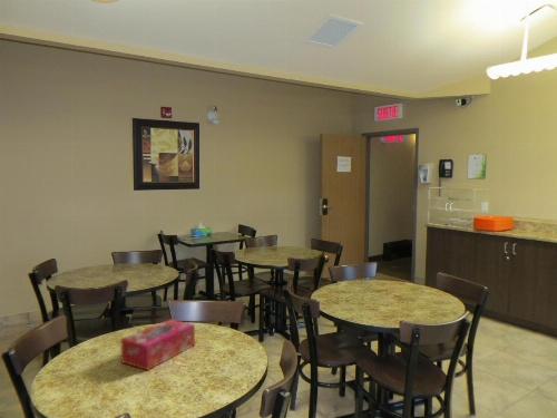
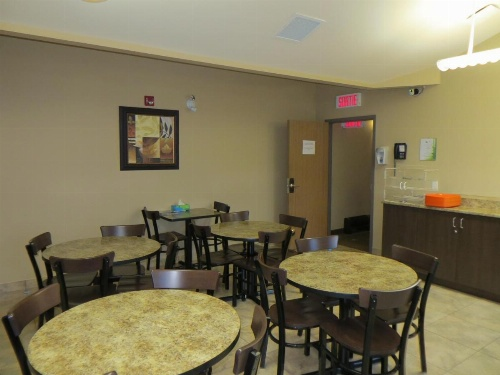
- tissue box [120,318,196,371]
